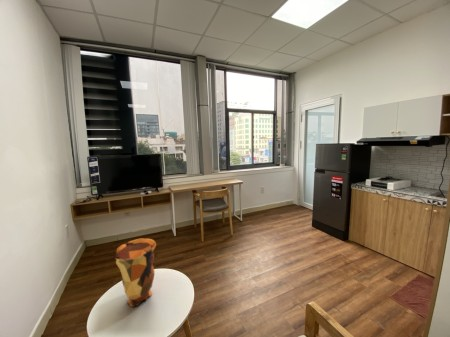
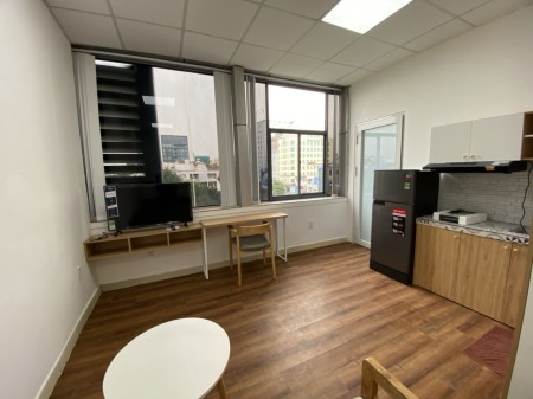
- decorative vase [114,237,157,308]
